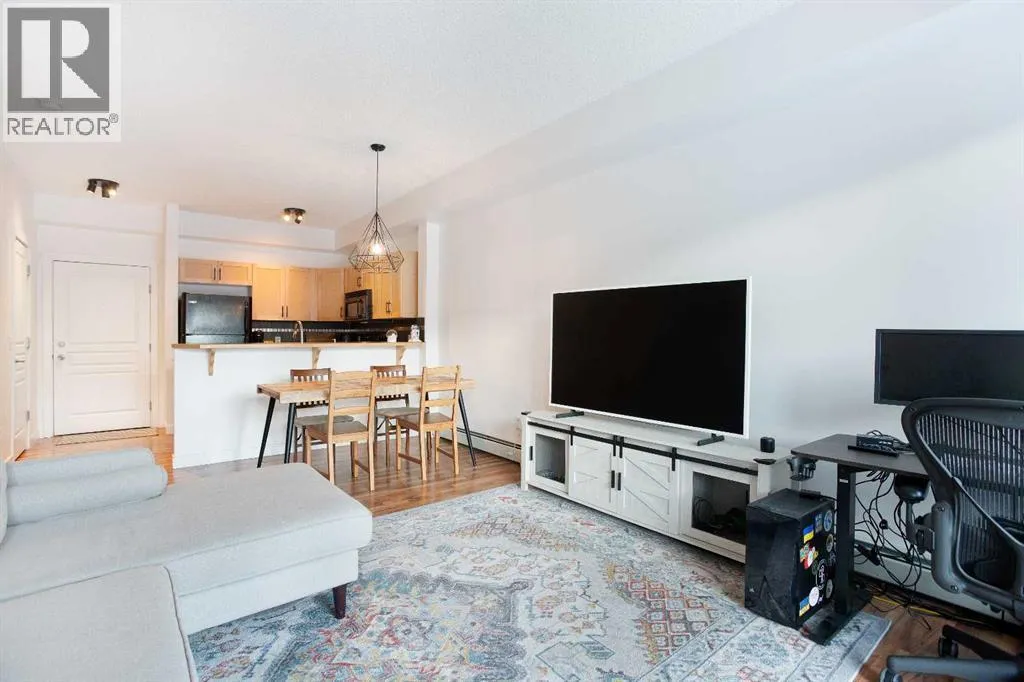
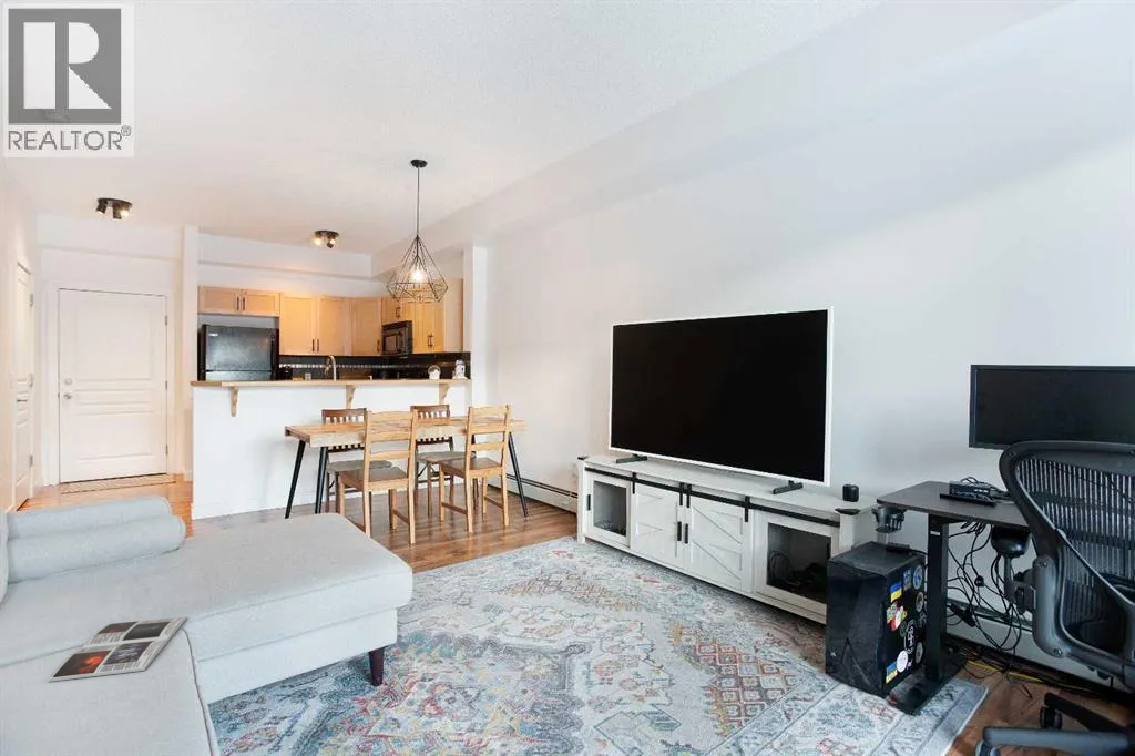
+ magazine [47,615,188,683]
